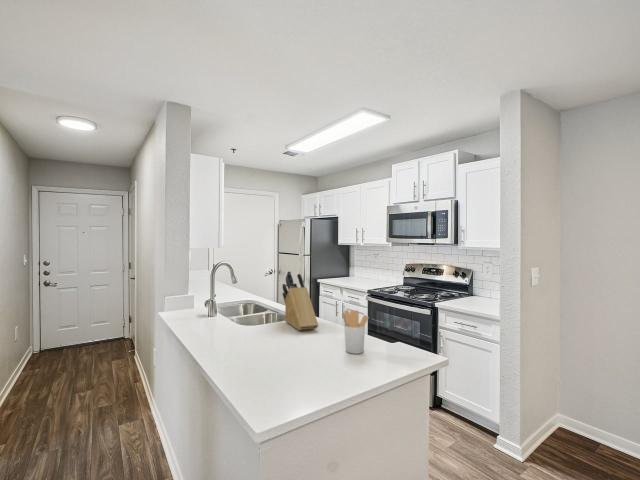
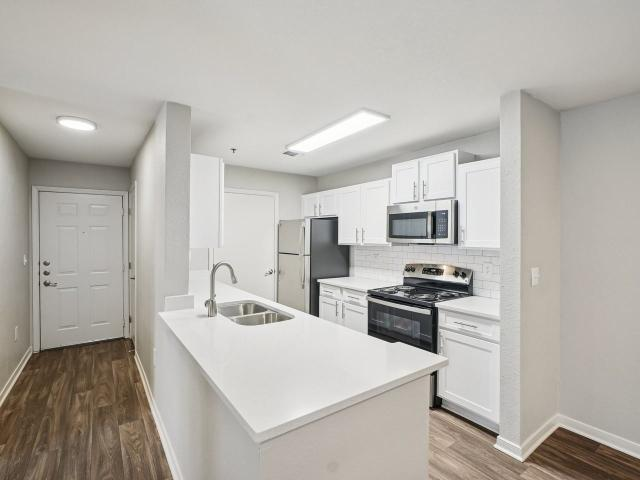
- utensil holder [342,309,370,355]
- knife block [281,270,319,331]
